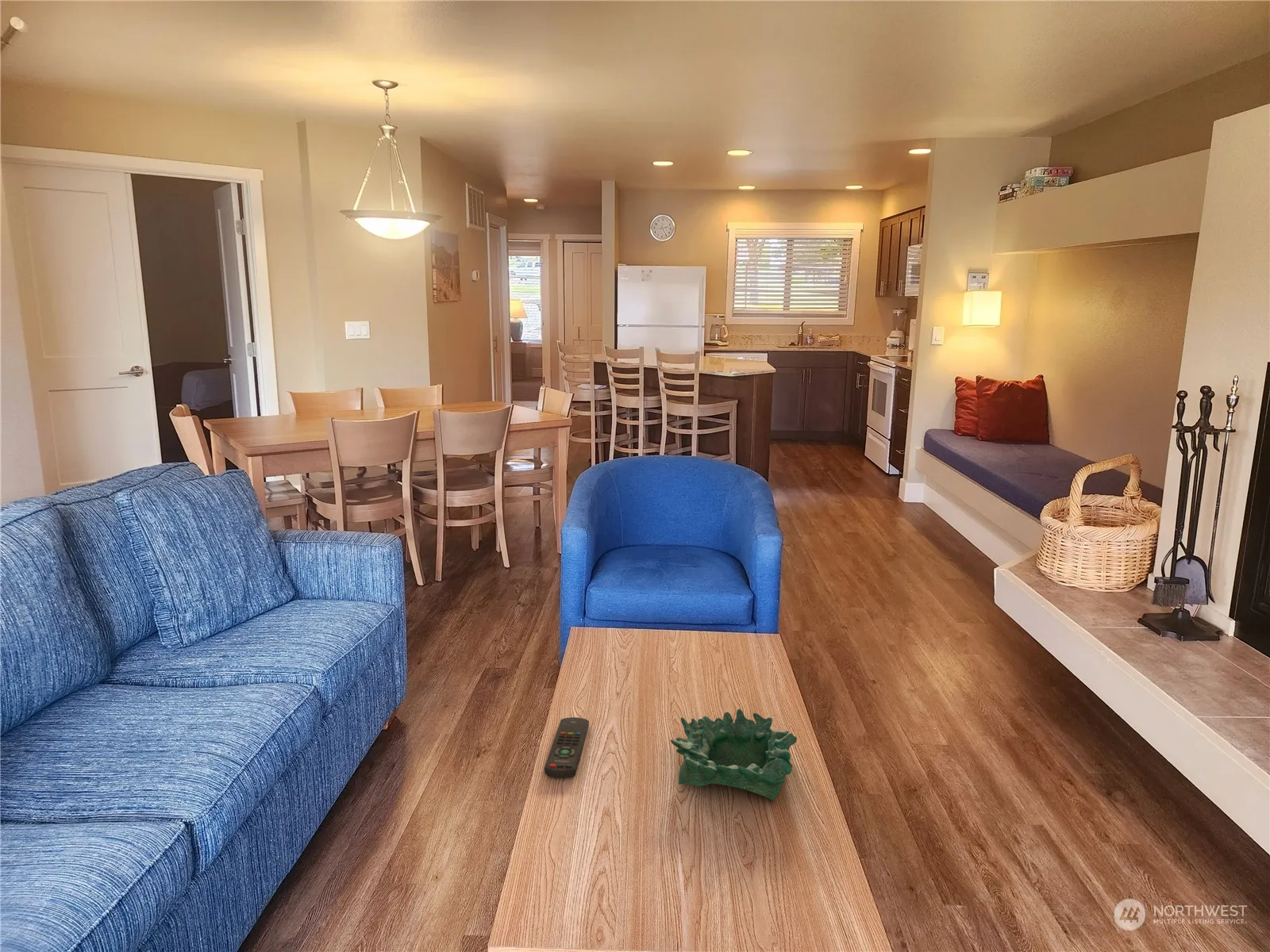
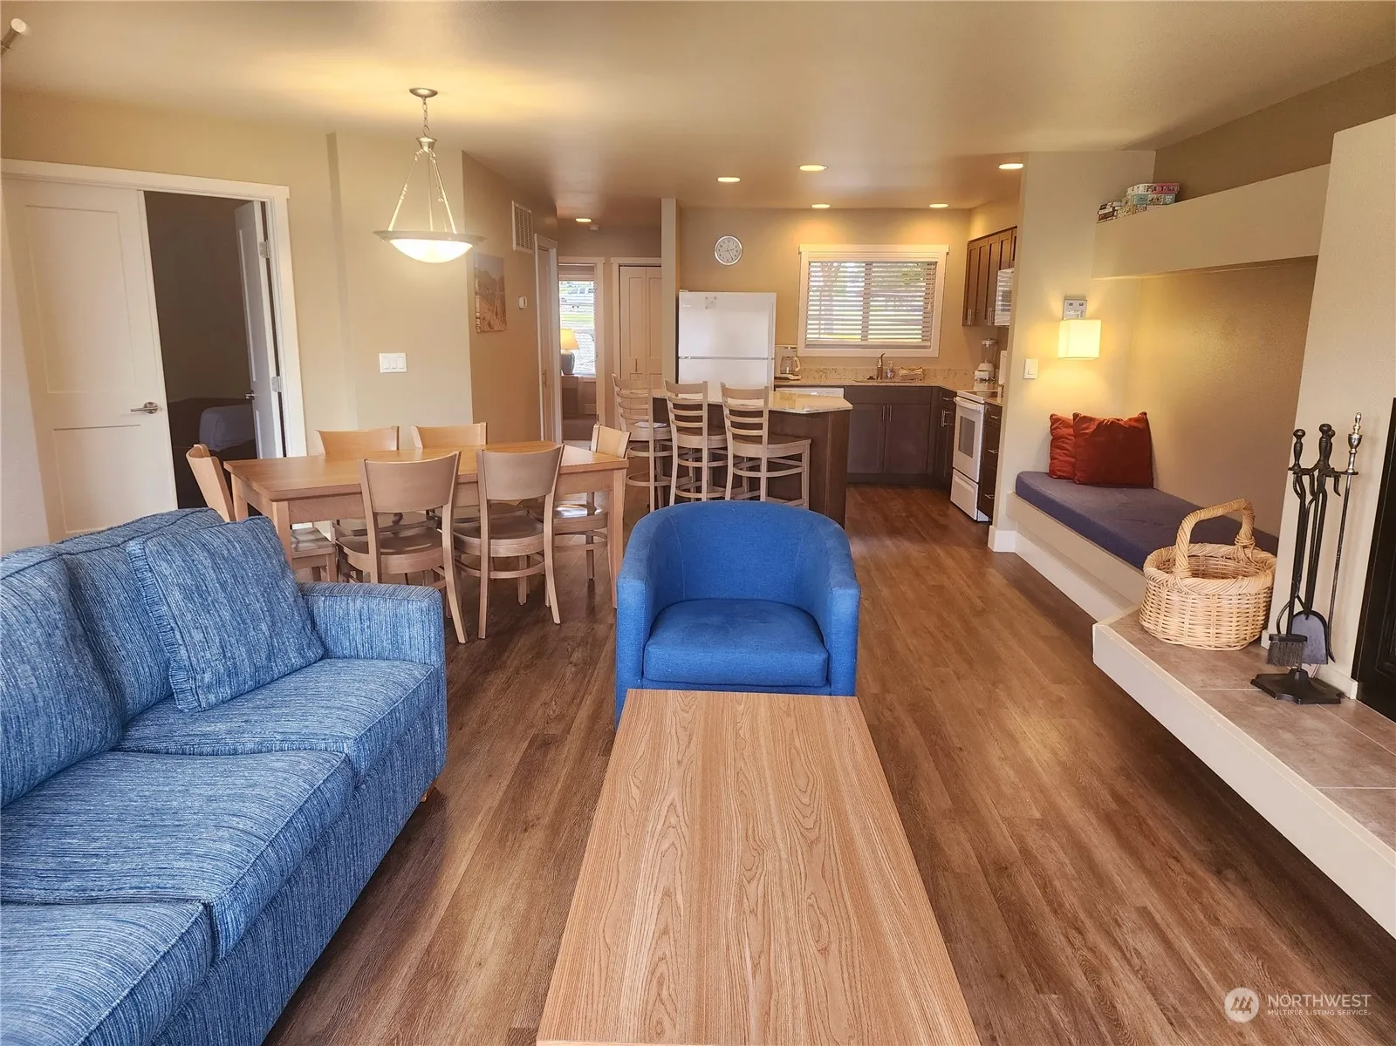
- remote control [544,716,590,778]
- decorative bowl [670,708,798,802]
